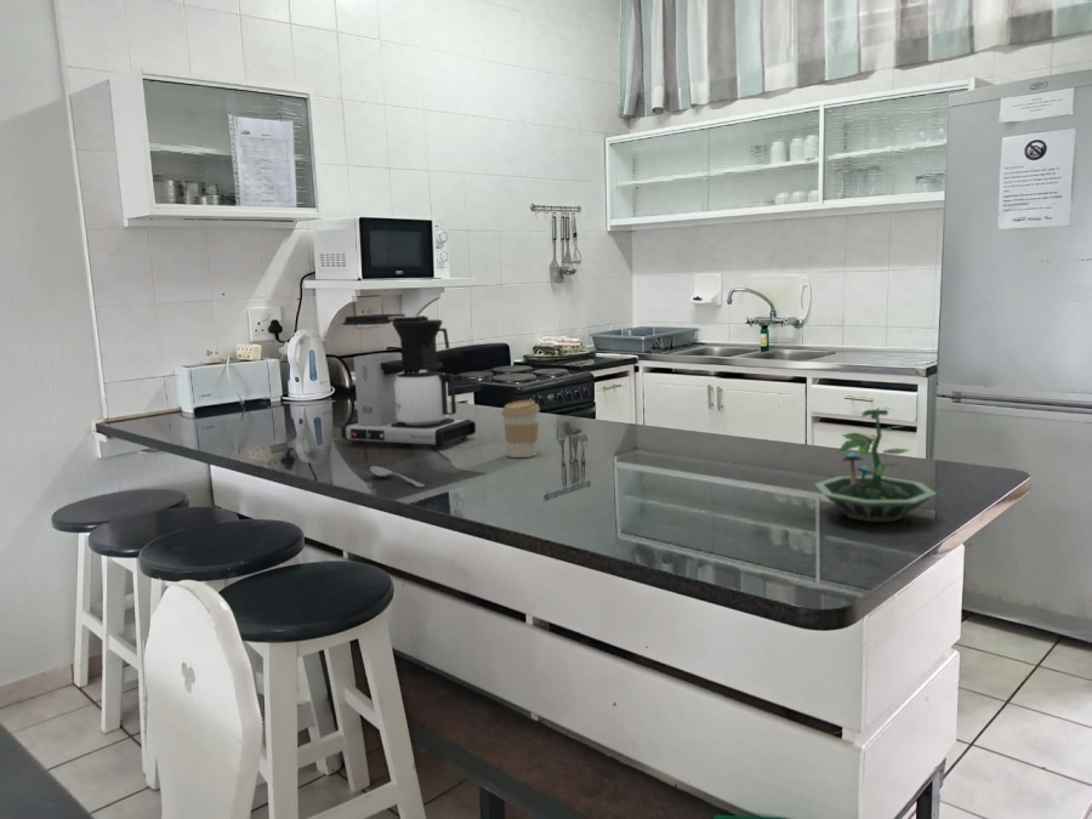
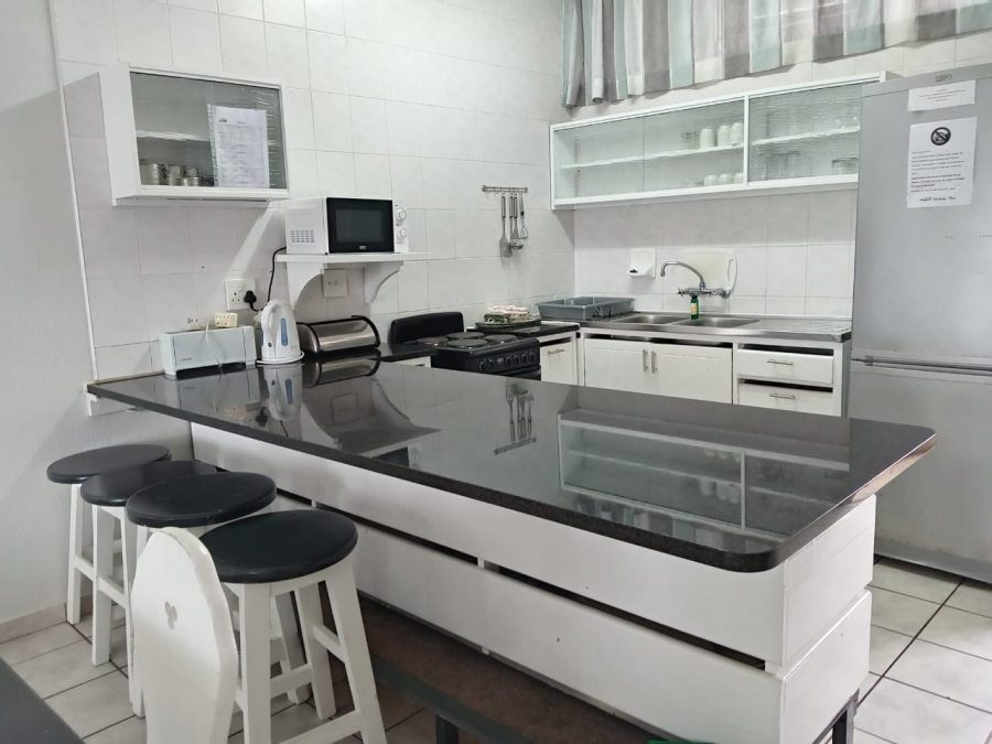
- coffee maker [340,313,477,450]
- terrarium [813,406,938,523]
- coffee cup [500,399,541,459]
- spoon [369,465,426,488]
